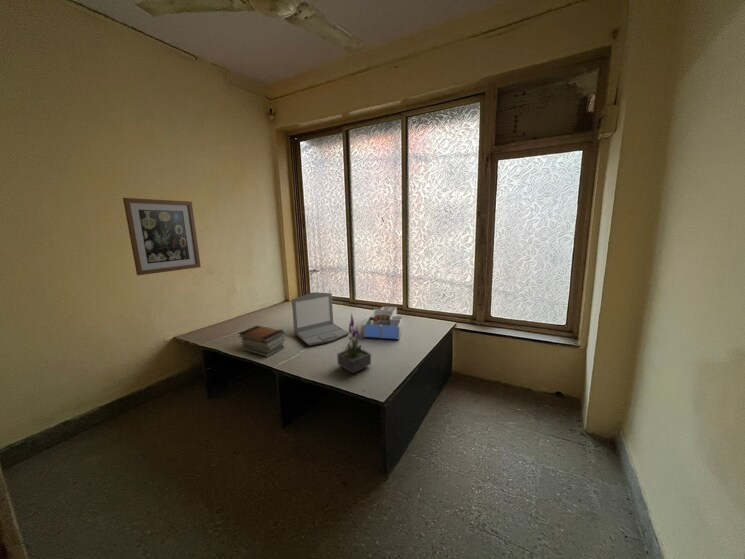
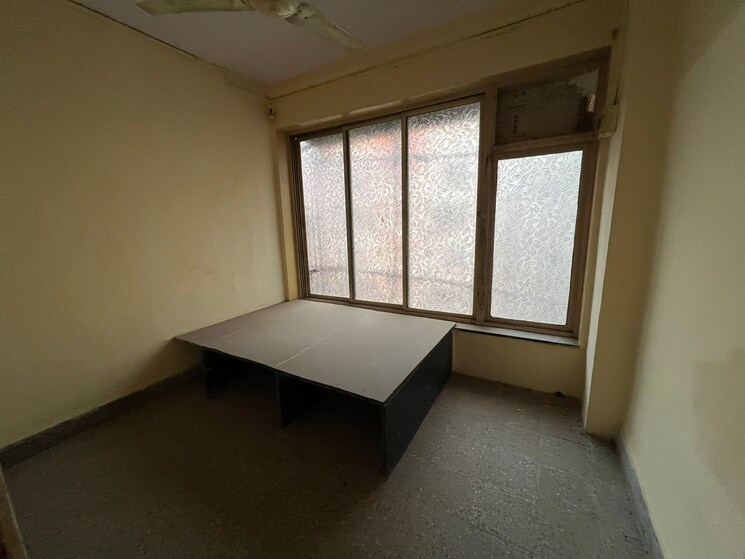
- potted plant [336,312,372,374]
- wall art [122,197,202,276]
- desk organizer [362,306,404,340]
- laptop [291,291,350,347]
- book stack [237,325,286,358]
